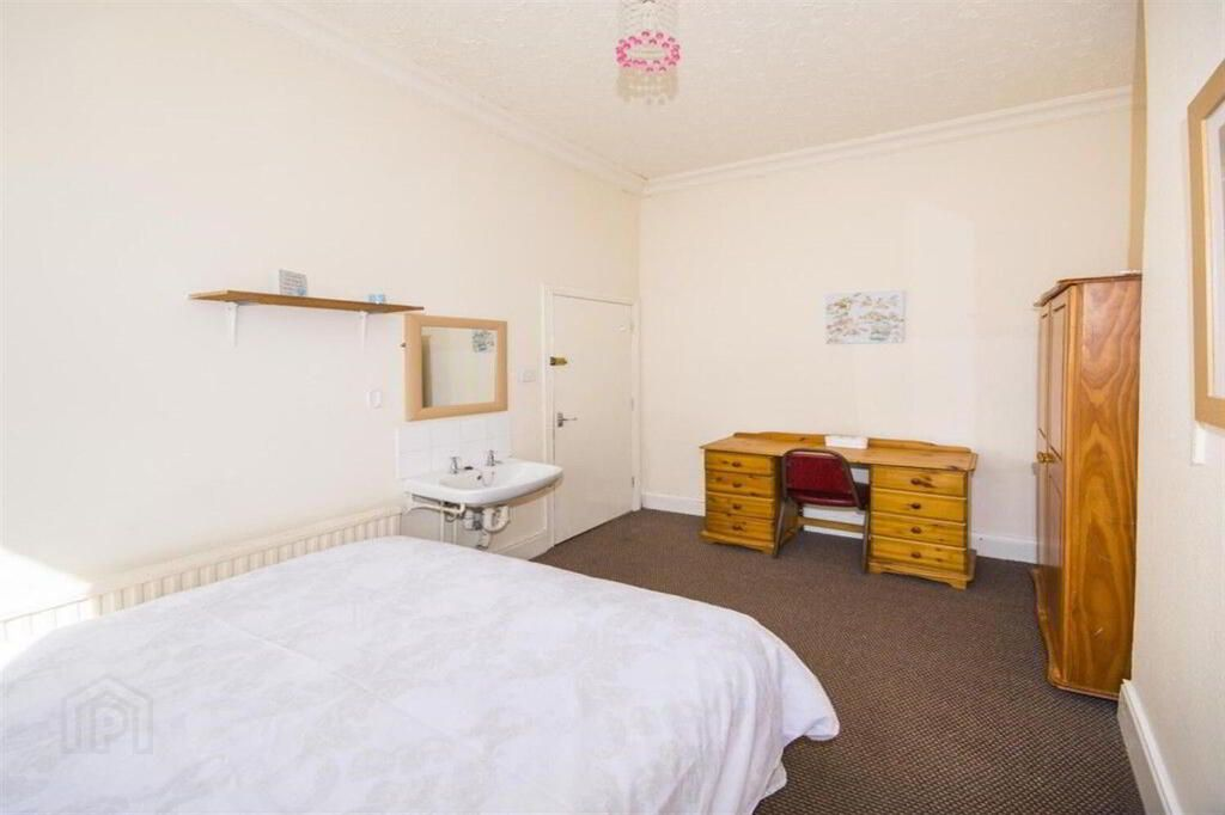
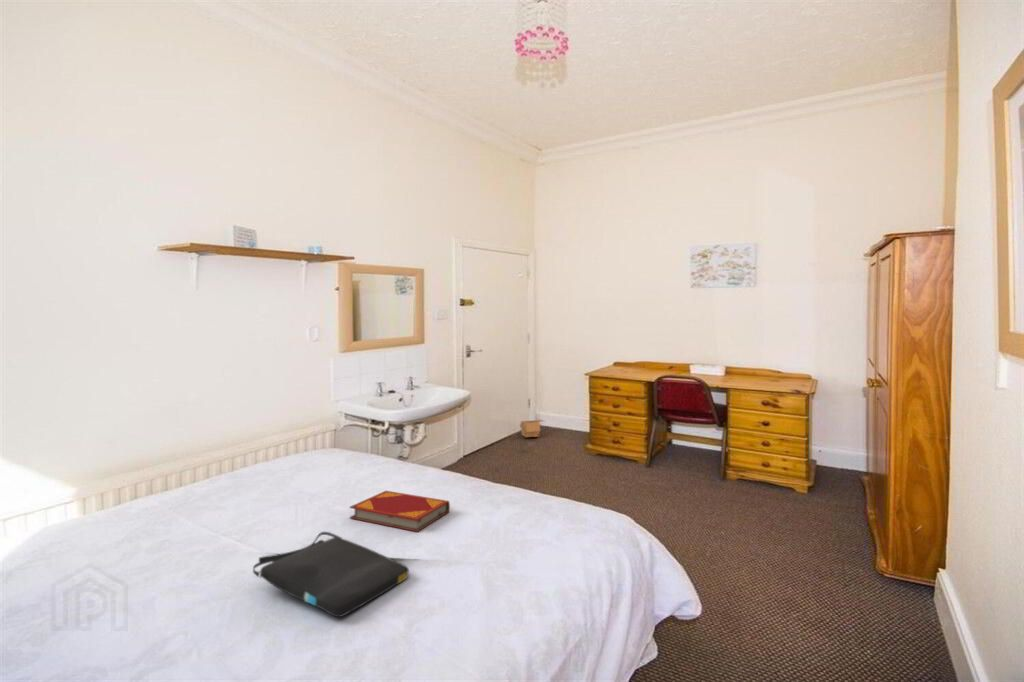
+ hardback book [348,490,451,533]
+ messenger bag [252,531,410,618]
+ carton [519,419,544,438]
